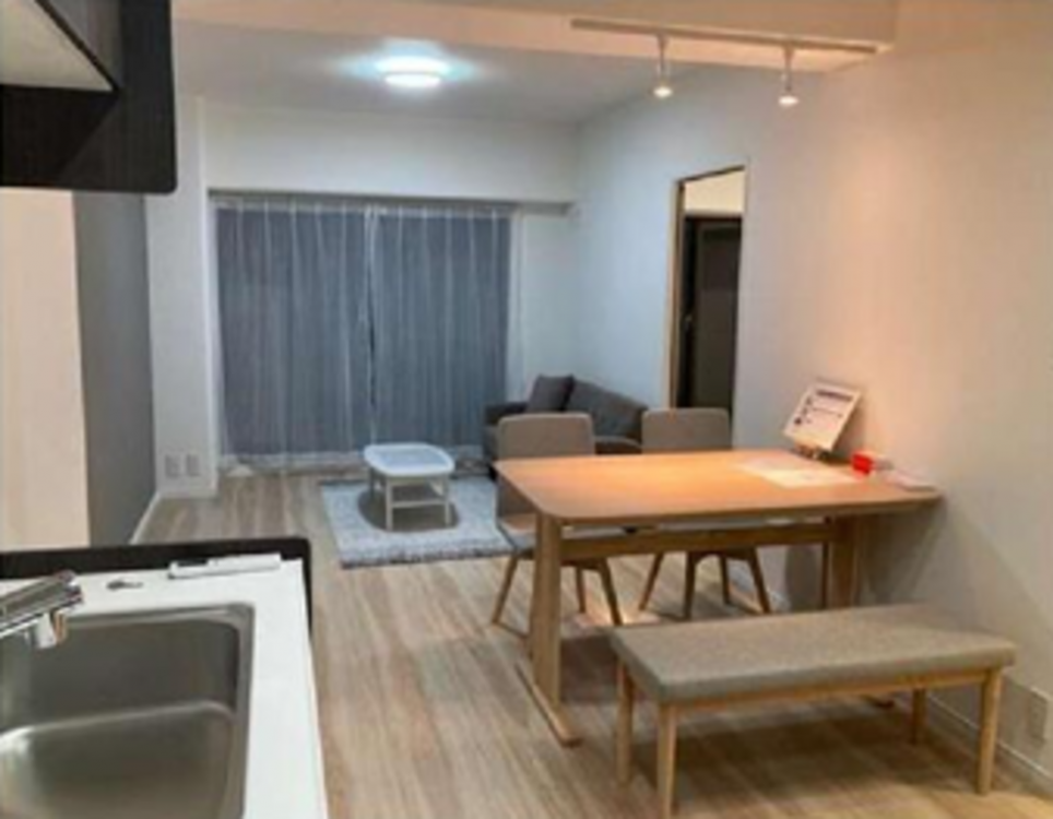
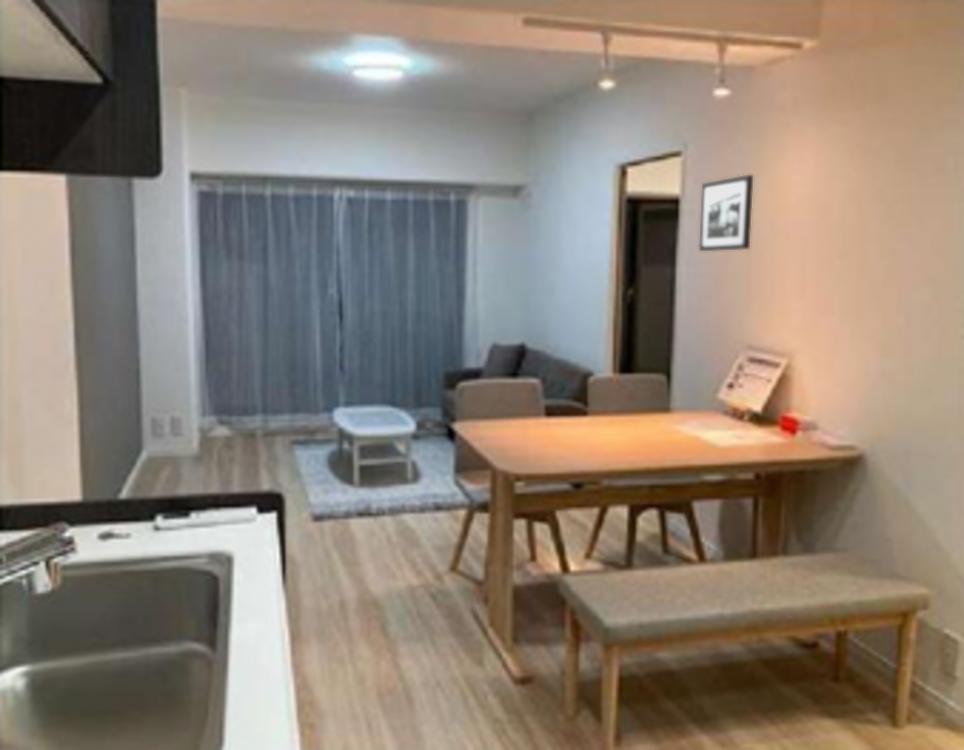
+ picture frame [698,174,754,252]
